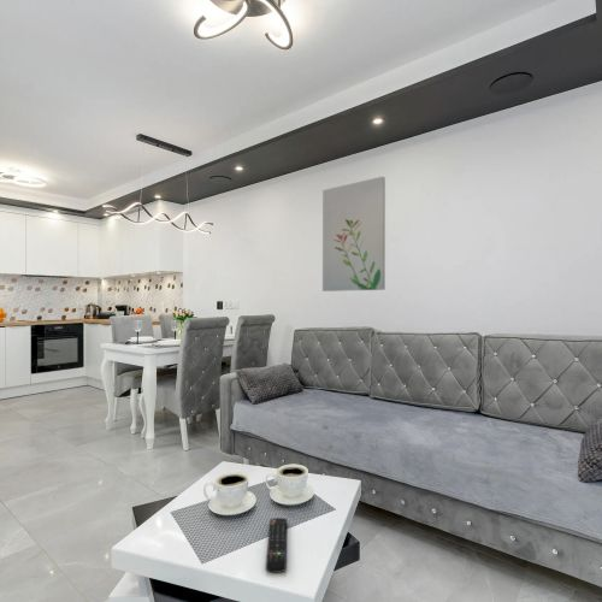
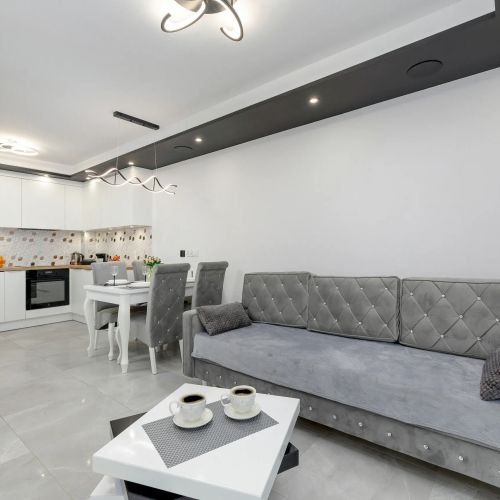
- wall art [321,176,386,293]
- remote control [265,517,288,574]
